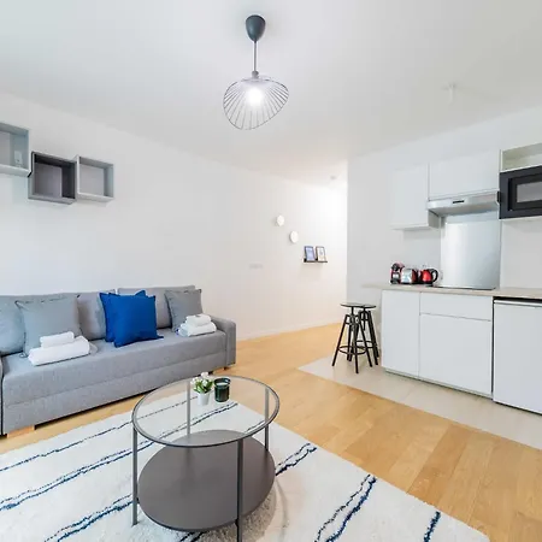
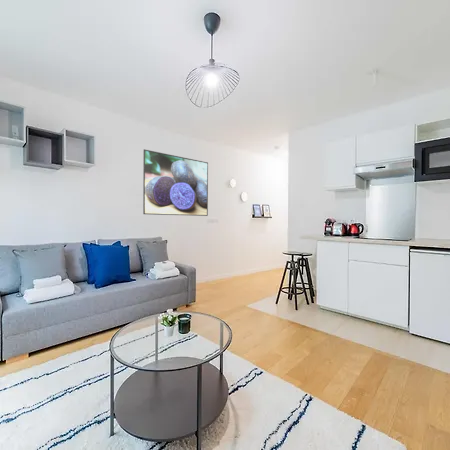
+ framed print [142,148,209,217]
